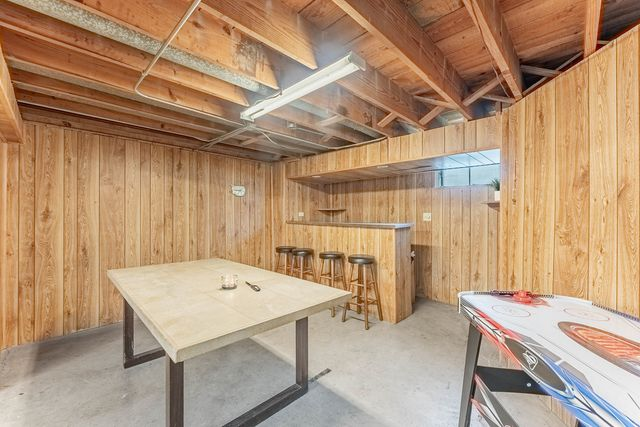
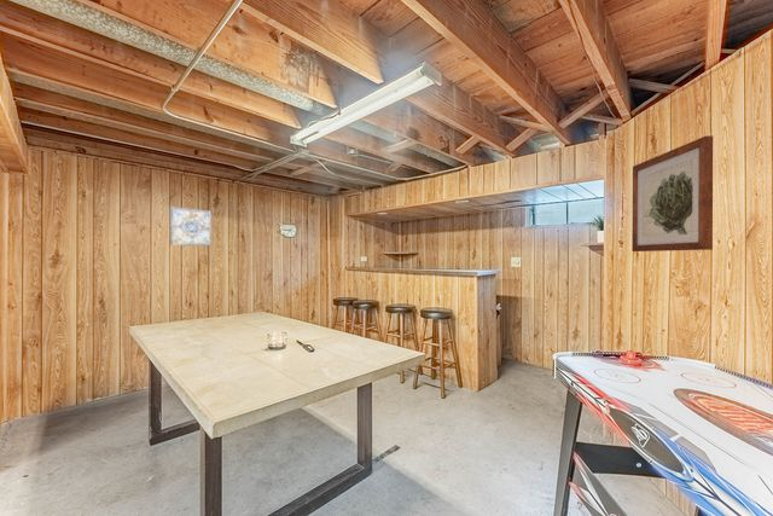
+ wall art [169,205,213,247]
+ wall art [630,134,714,253]
